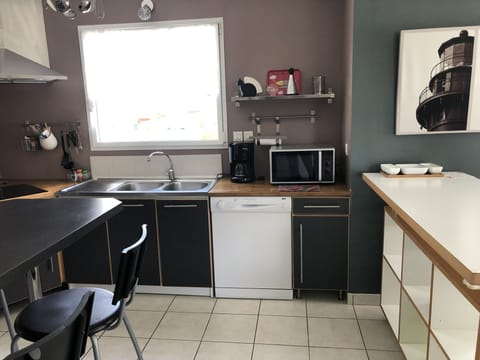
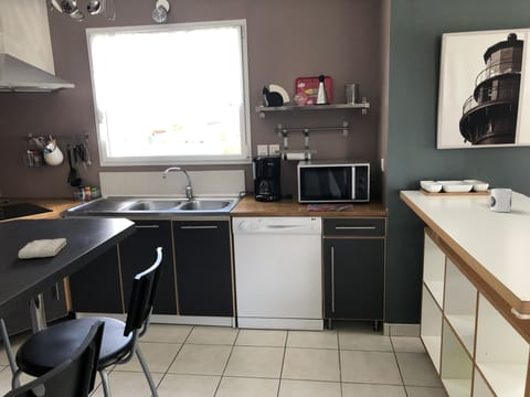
+ washcloth [18,237,67,259]
+ mug [489,187,513,213]
